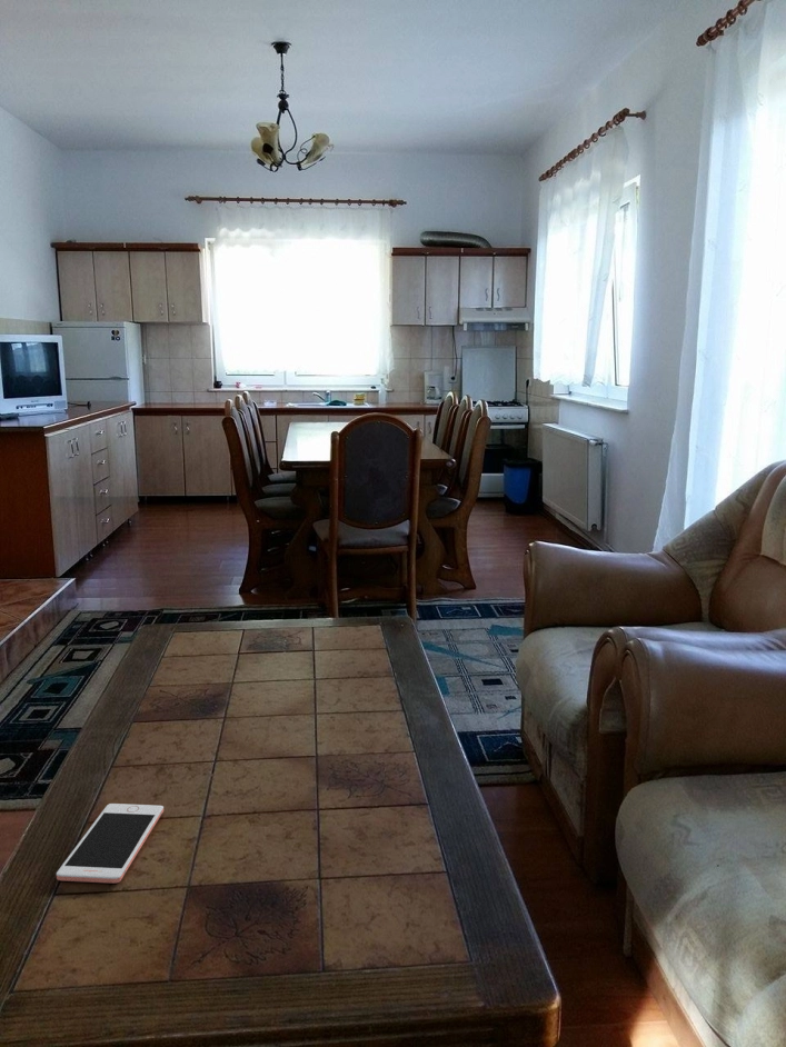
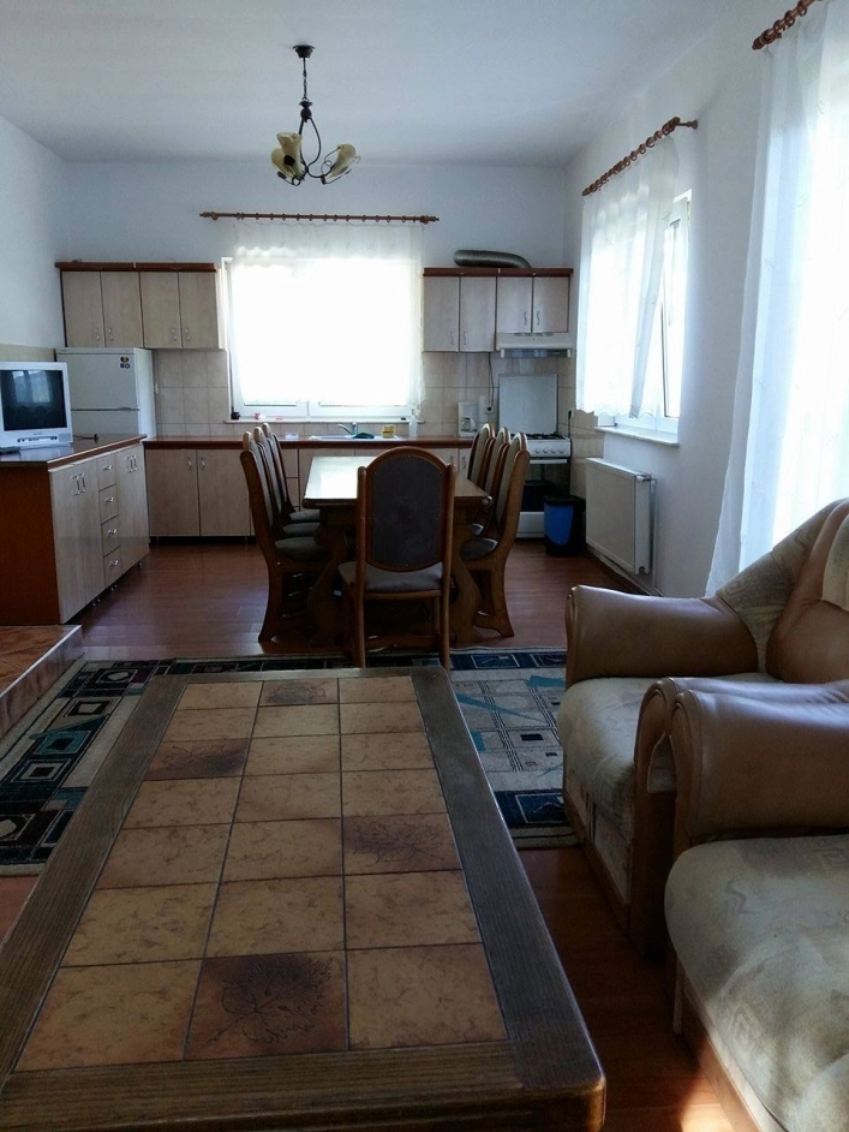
- cell phone [56,802,165,885]
